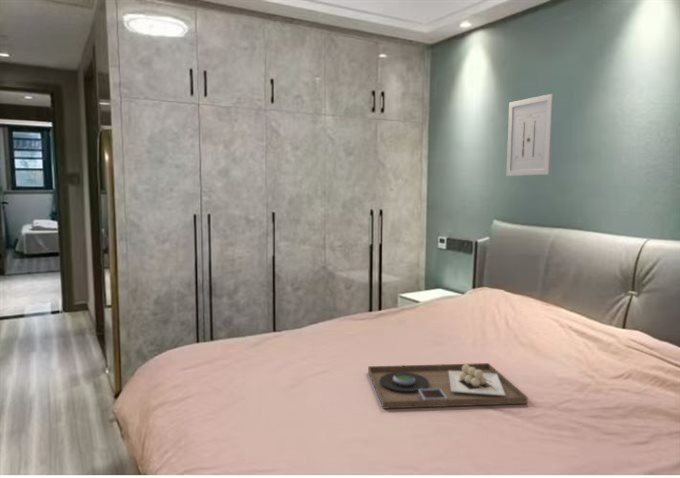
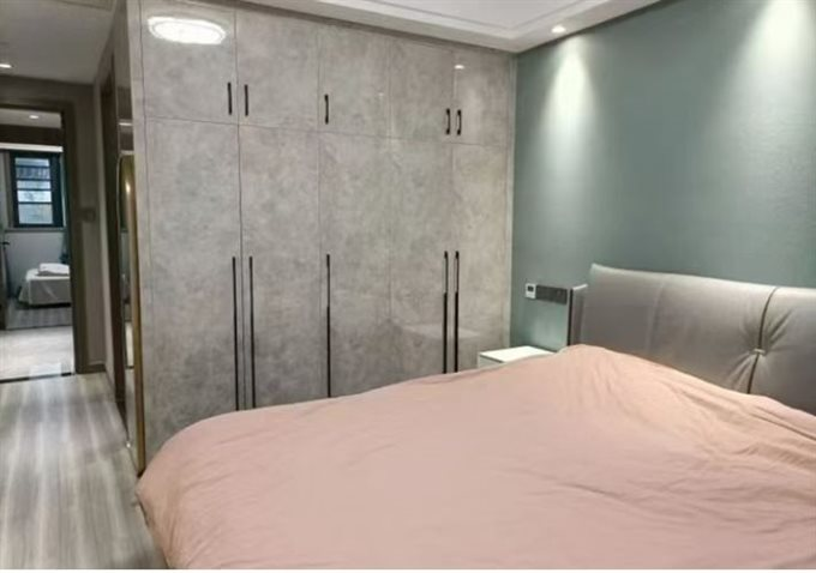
- wall art [505,93,554,177]
- platter [367,362,529,410]
